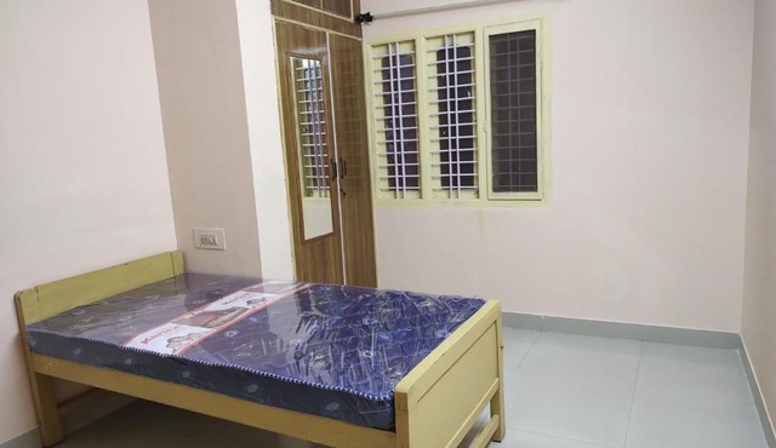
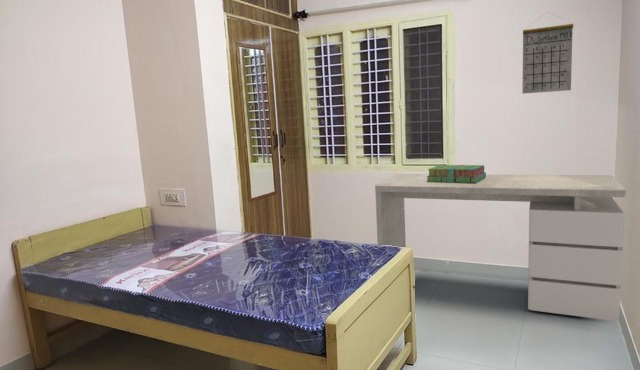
+ desk [374,173,627,322]
+ stack of books [427,164,487,183]
+ calendar [521,11,574,95]
